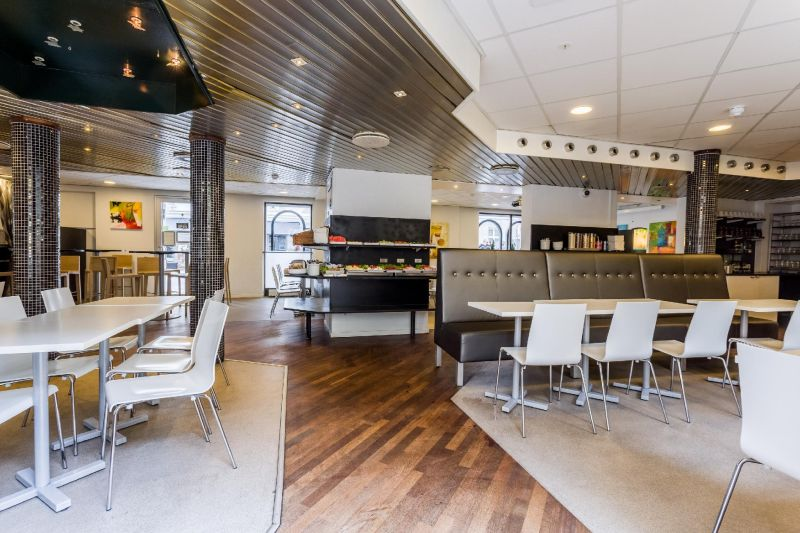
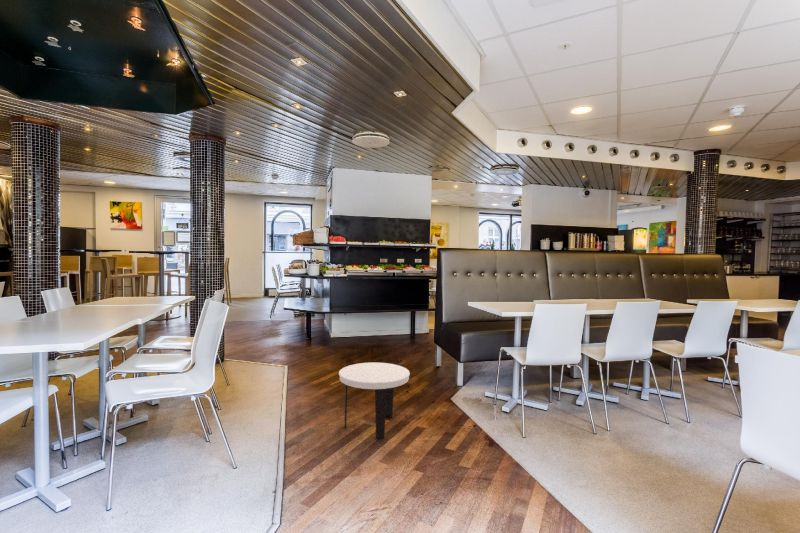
+ side table [338,361,411,439]
